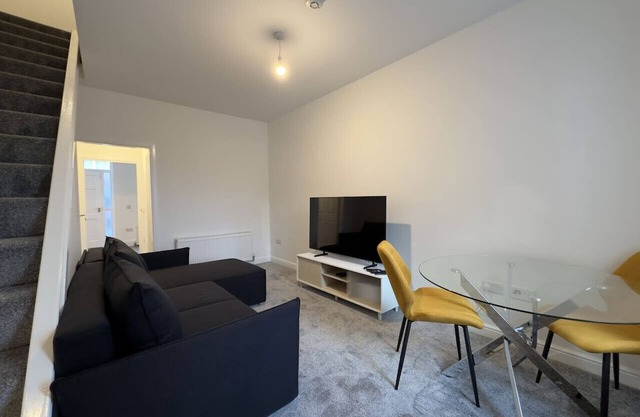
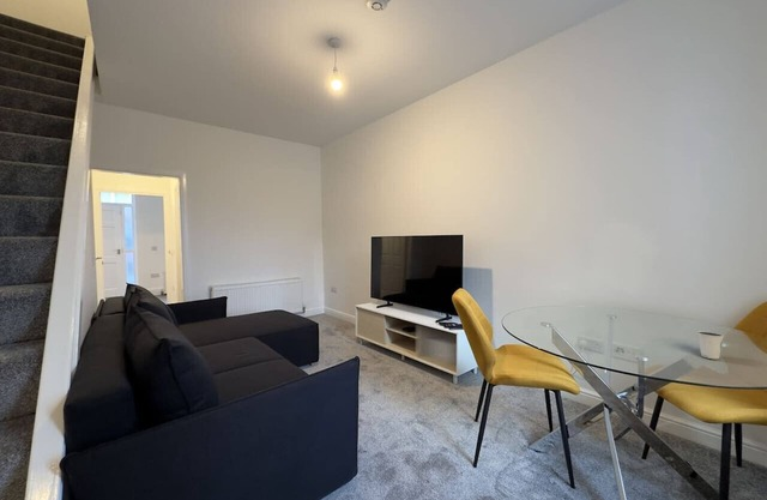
+ dixie cup [696,330,725,360]
